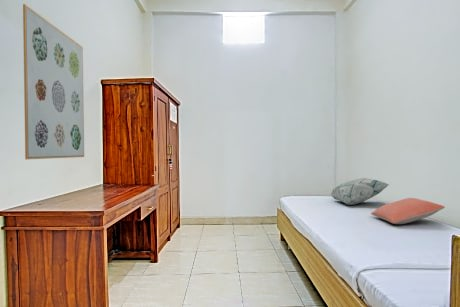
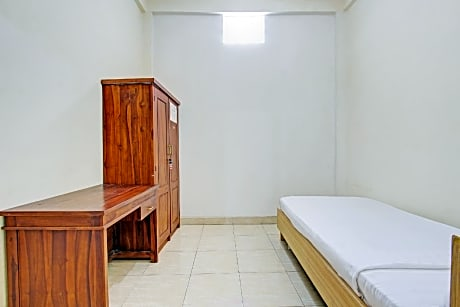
- wall art [22,3,85,160]
- decorative pillow [330,177,390,206]
- pillow [370,197,446,225]
